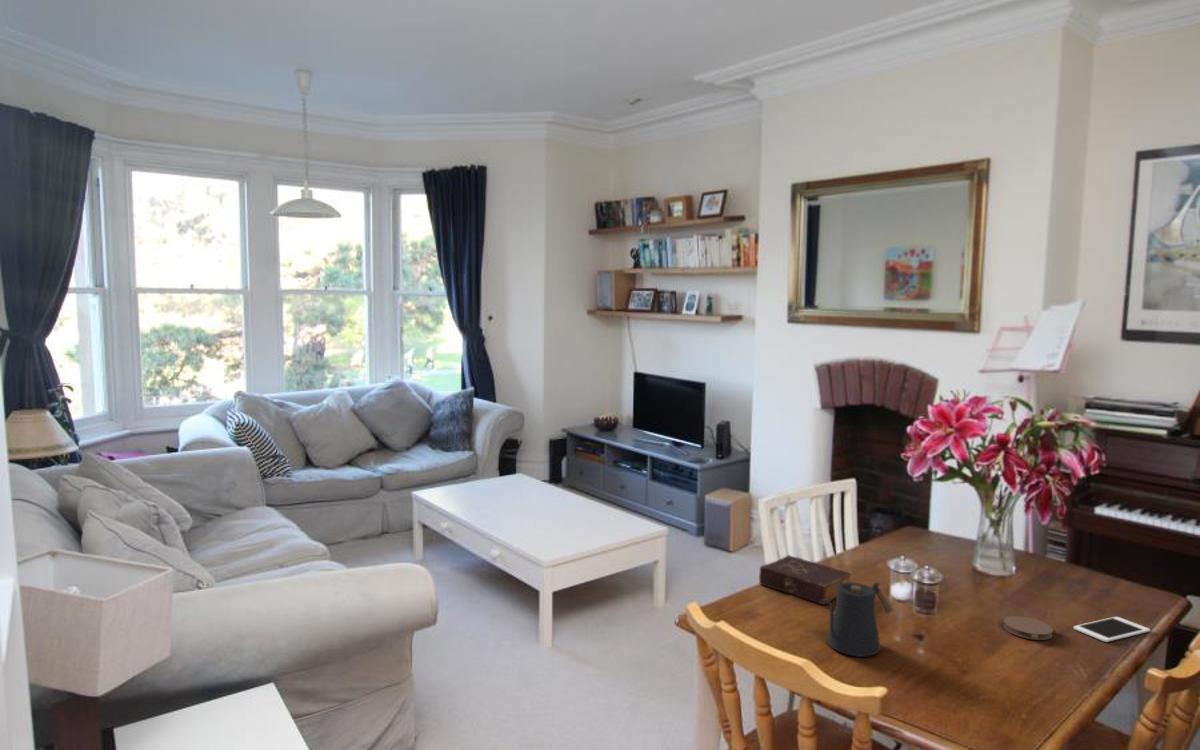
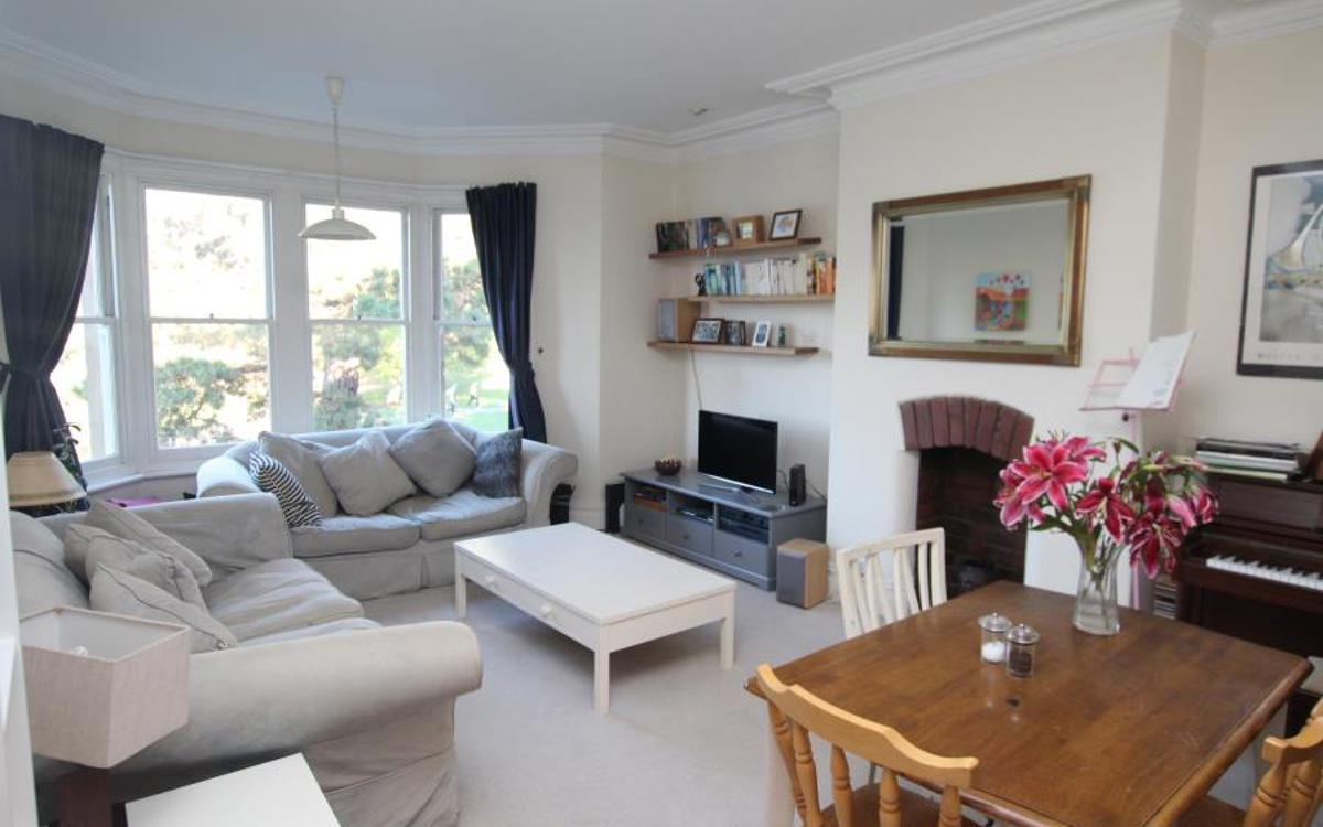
- kettle [820,581,894,658]
- book [758,554,853,606]
- coaster [1002,615,1054,641]
- cell phone [1073,616,1151,643]
